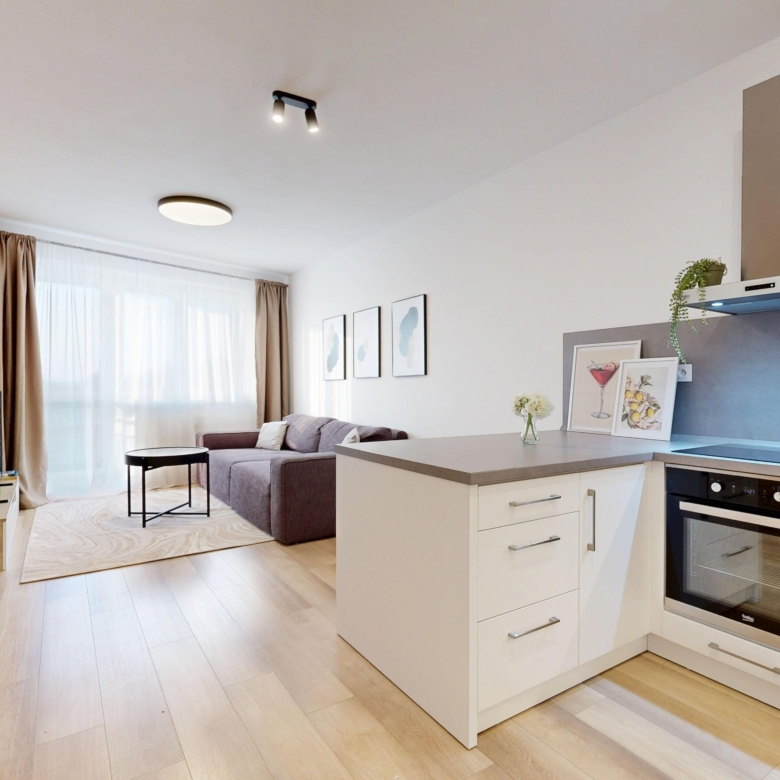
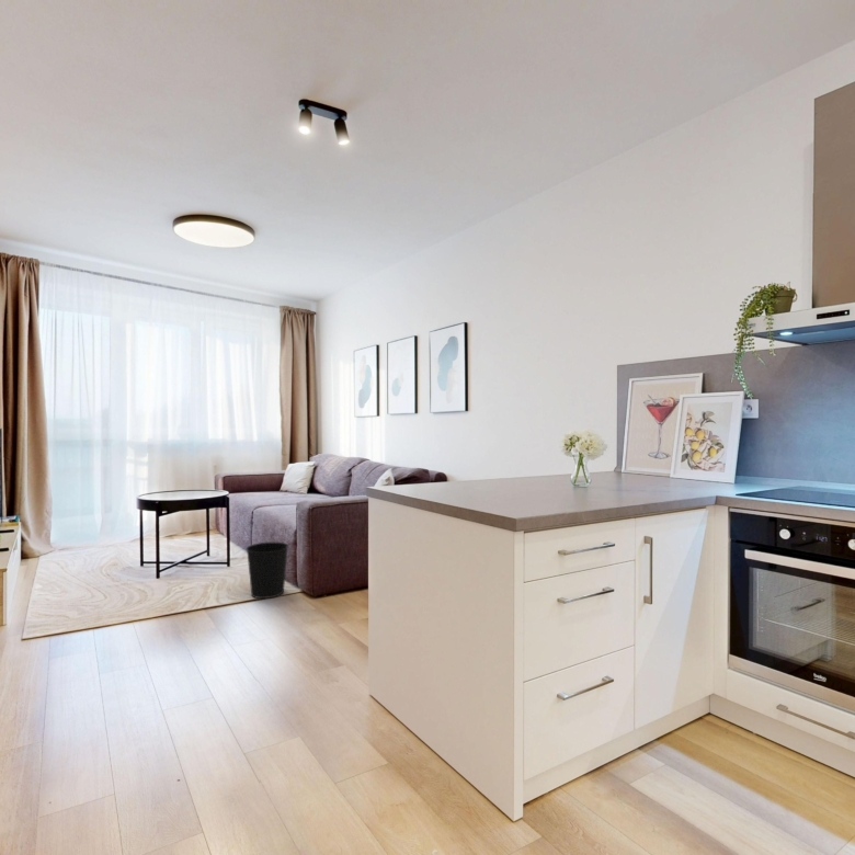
+ wastebasket [246,542,289,600]
